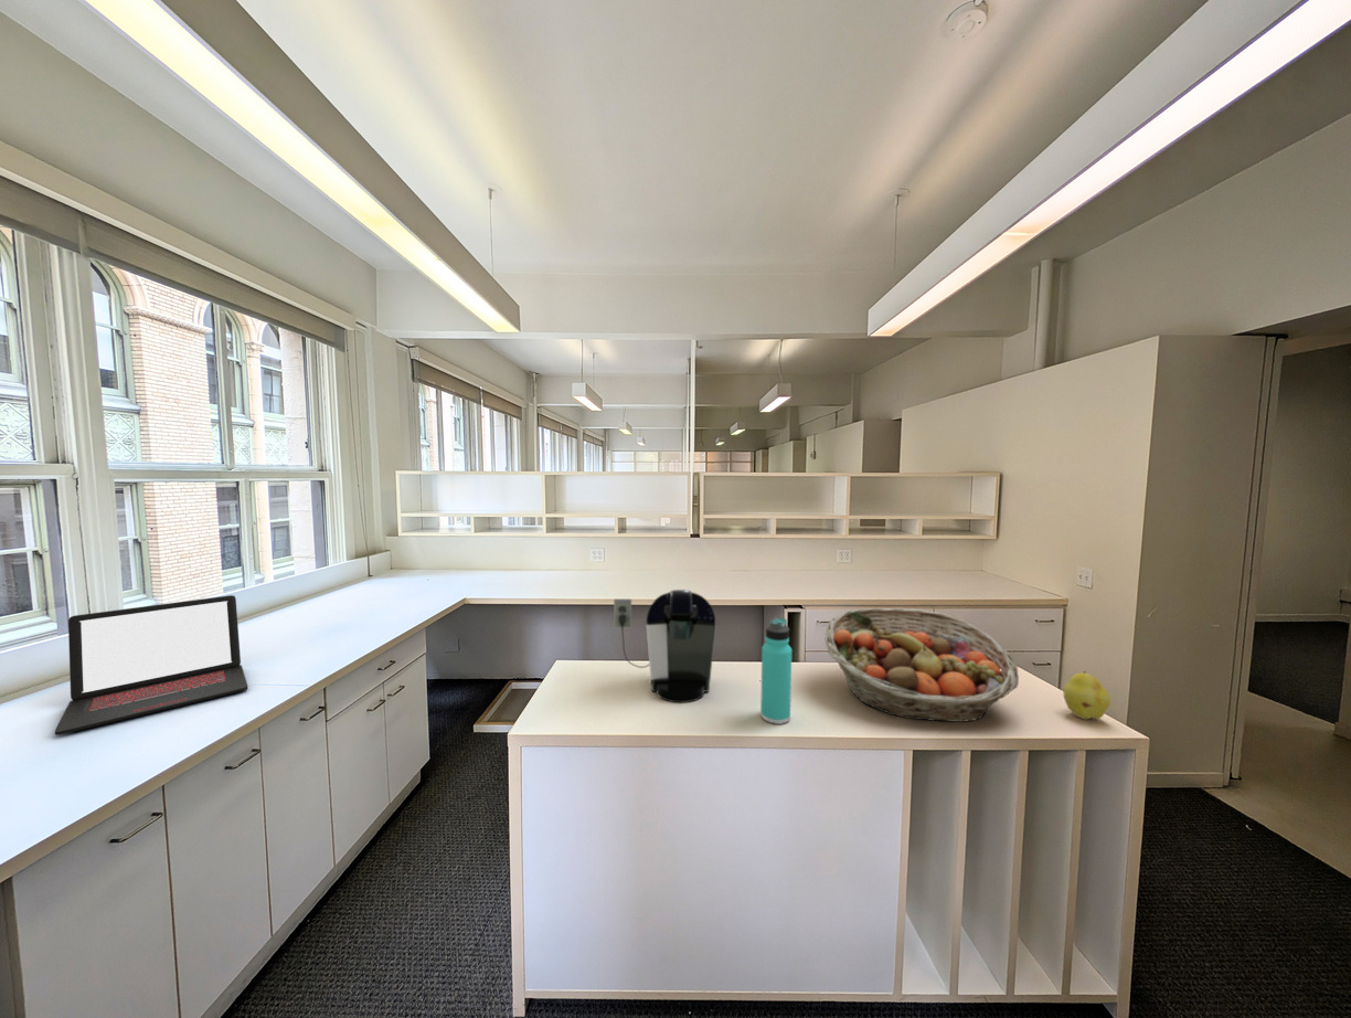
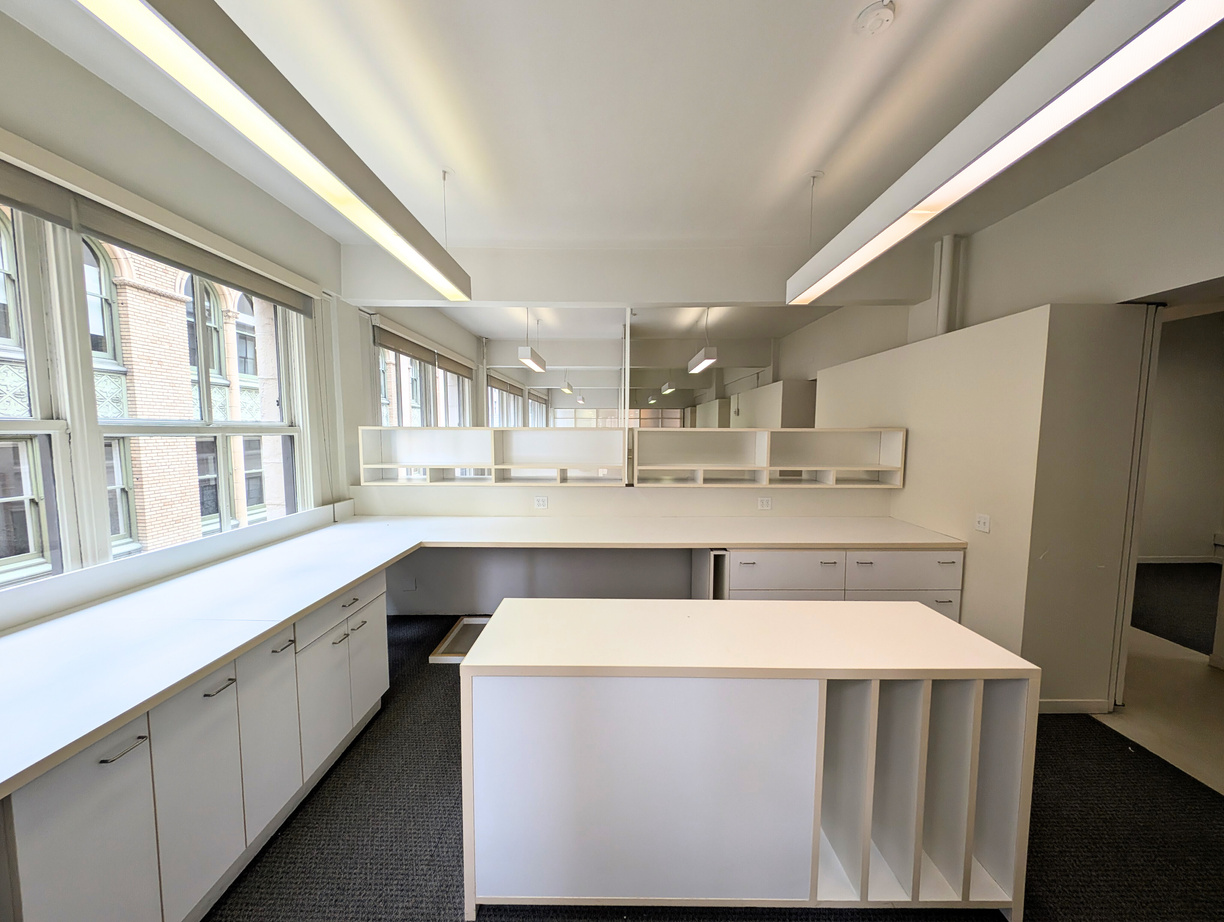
- coffee maker [613,588,716,703]
- fruit basket [825,607,1020,723]
- fruit [1062,670,1111,720]
- thermos bottle [759,617,794,725]
- laptop [54,594,248,736]
